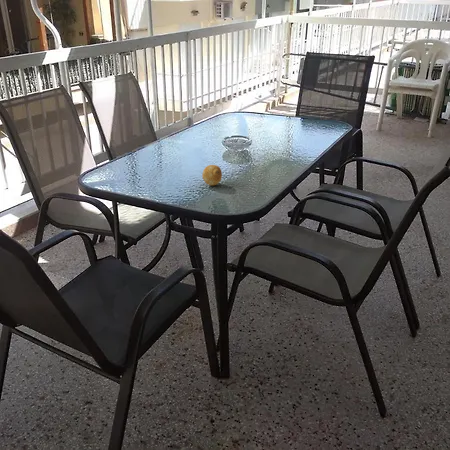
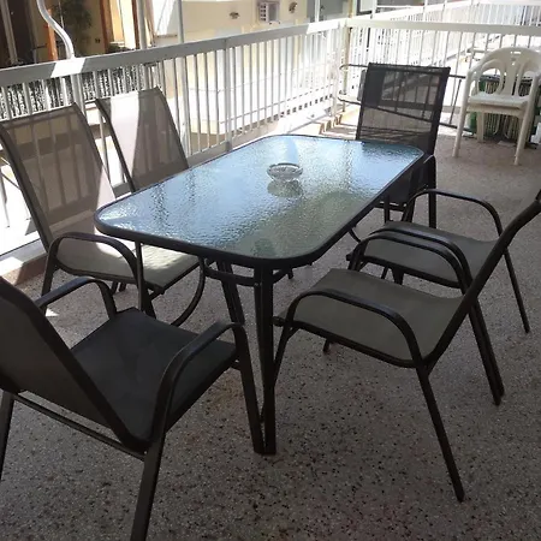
- fruit [201,164,223,186]
